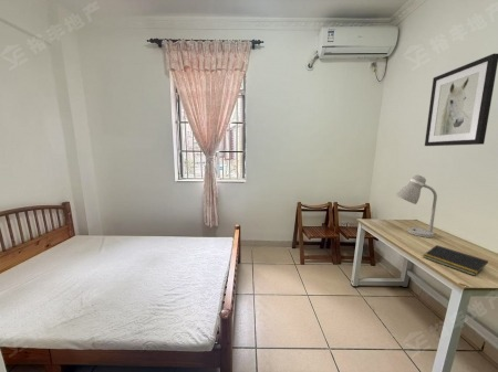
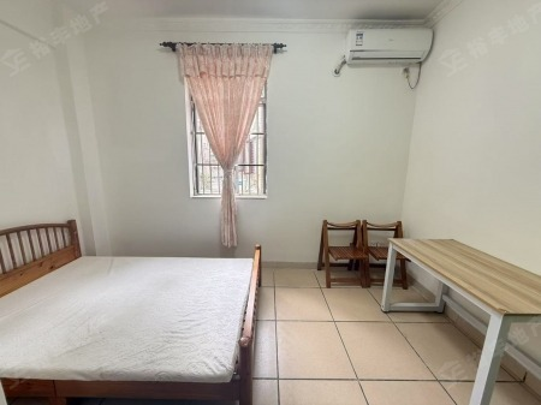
- notepad [422,244,489,277]
- wall art [424,53,498,147]
- desk lamp [395,174,438,238]
